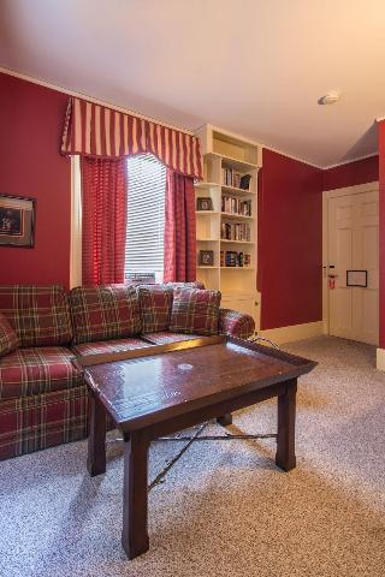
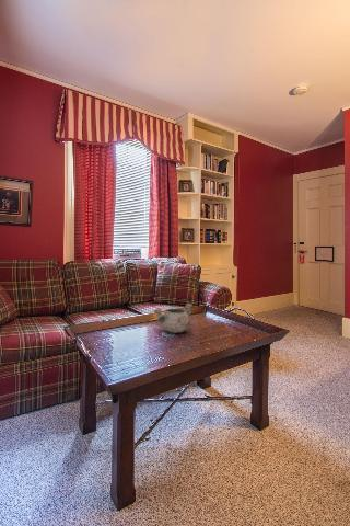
+ decorative bowl [152,302,194,334]
